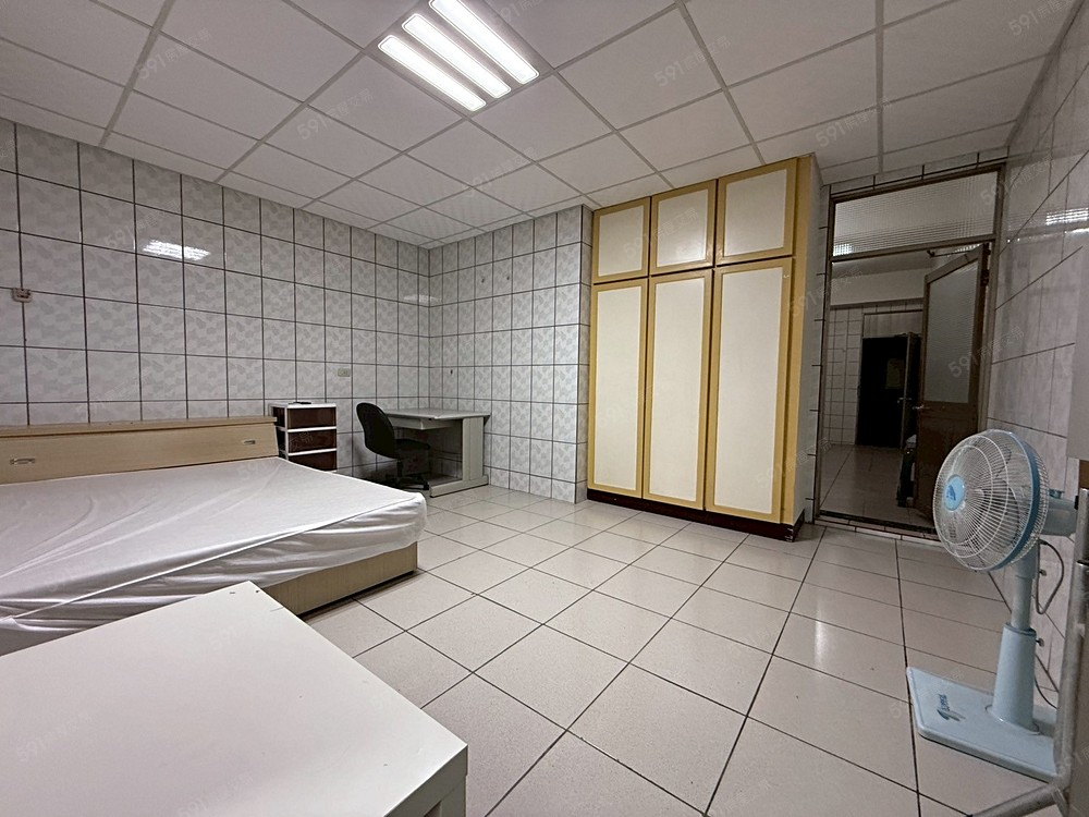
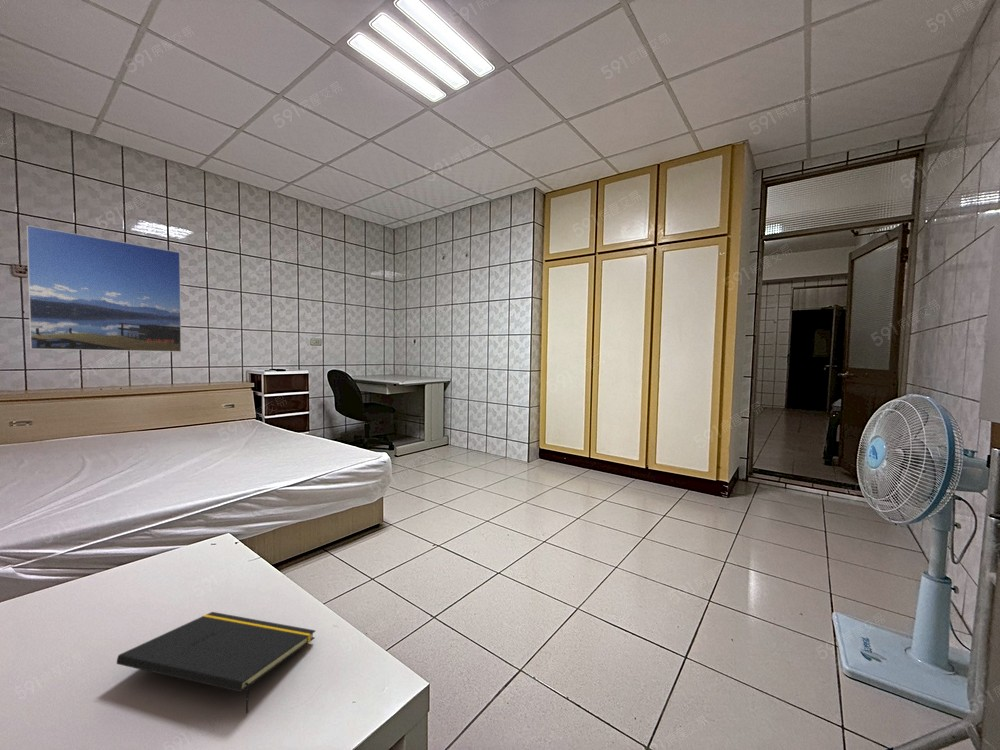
+ notepad [116,611,317,715]
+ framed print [26,224,182,353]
